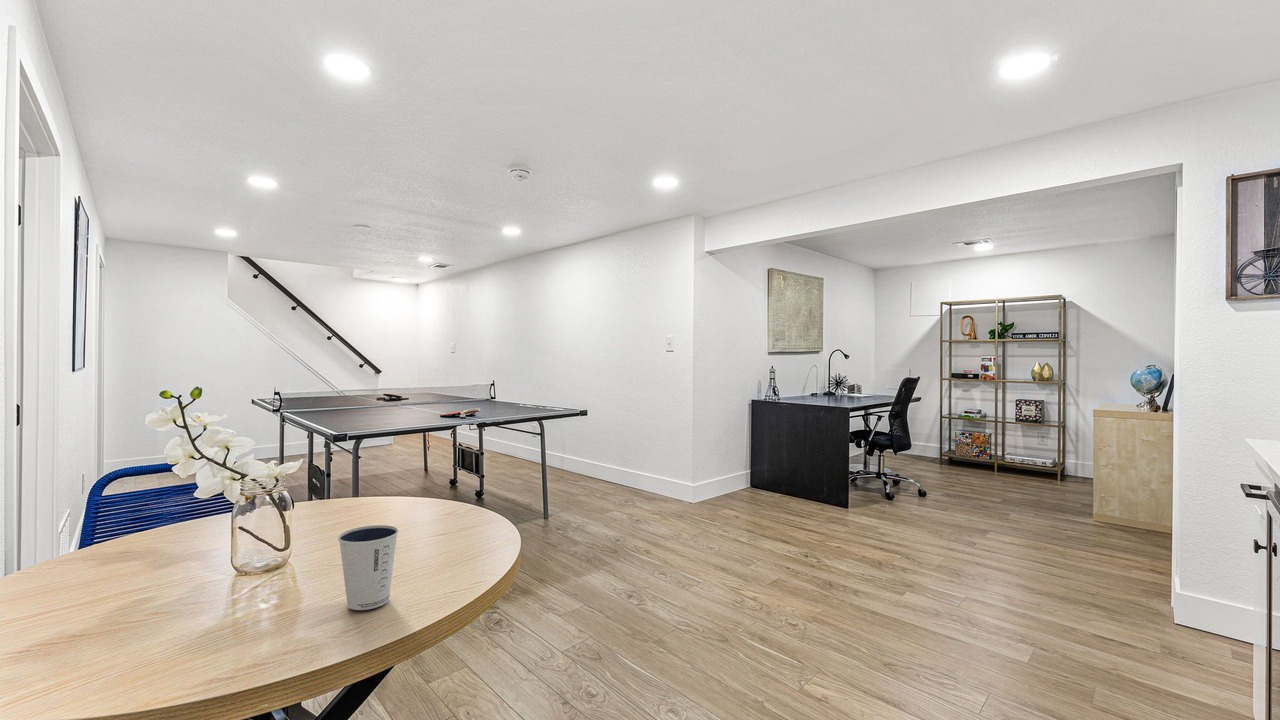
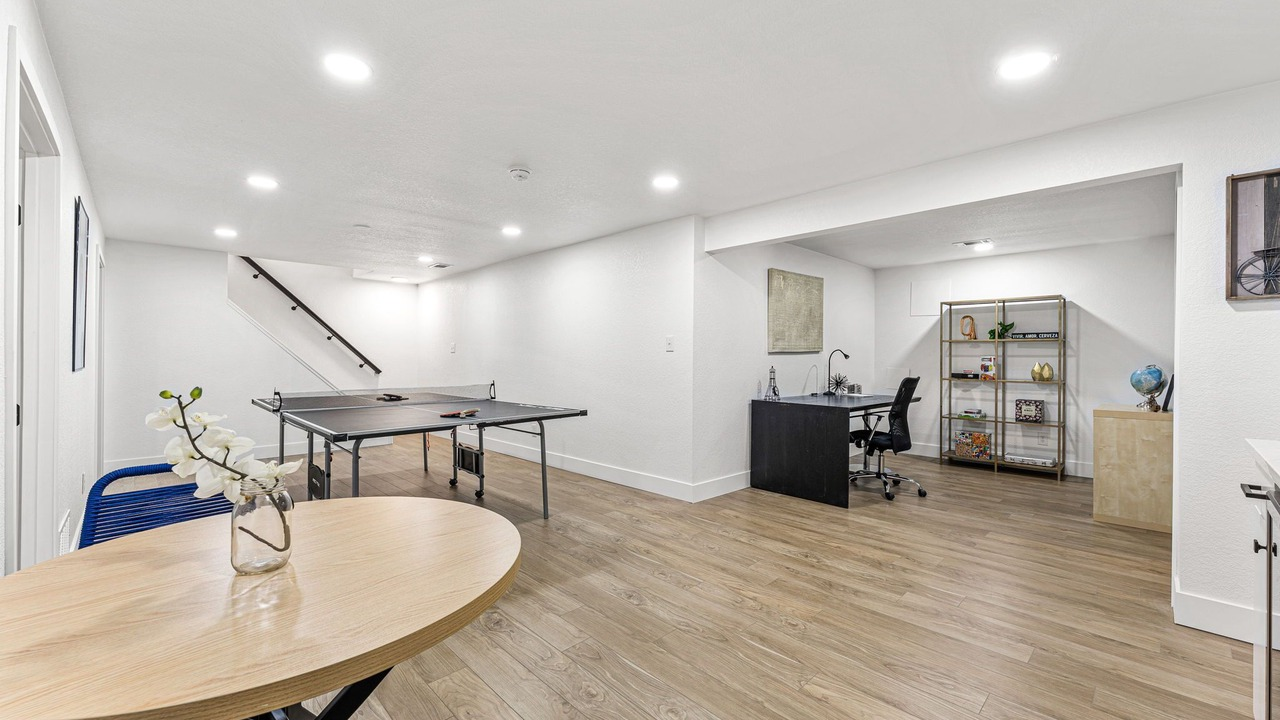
- dixie cup [337,524,400,611]
